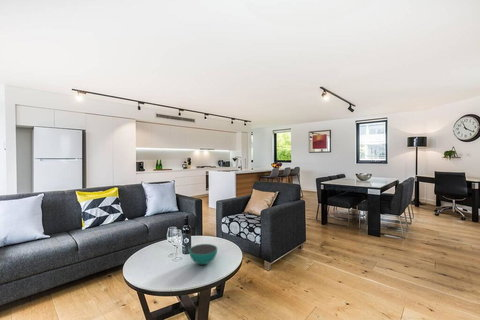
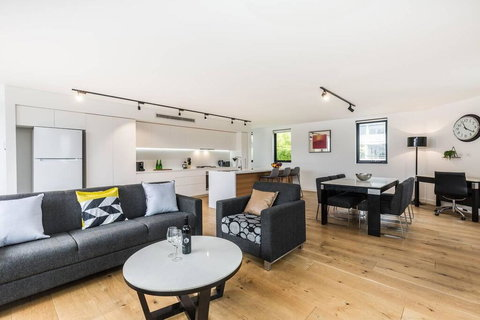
- bowl [188,243,218,265]
